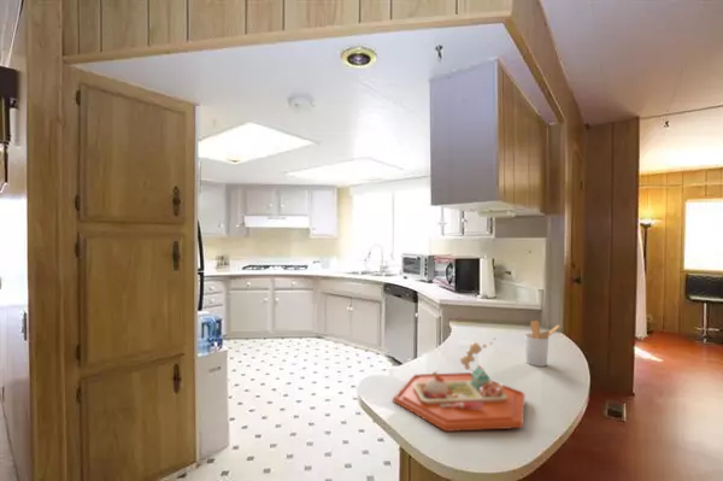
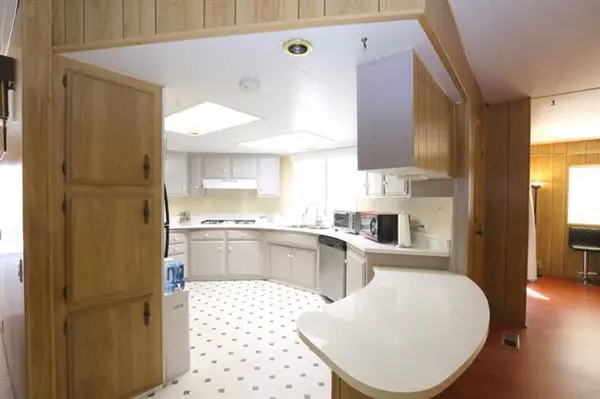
- utensil holder [523,319,560,368]
- food tray [392,336,527,433]
